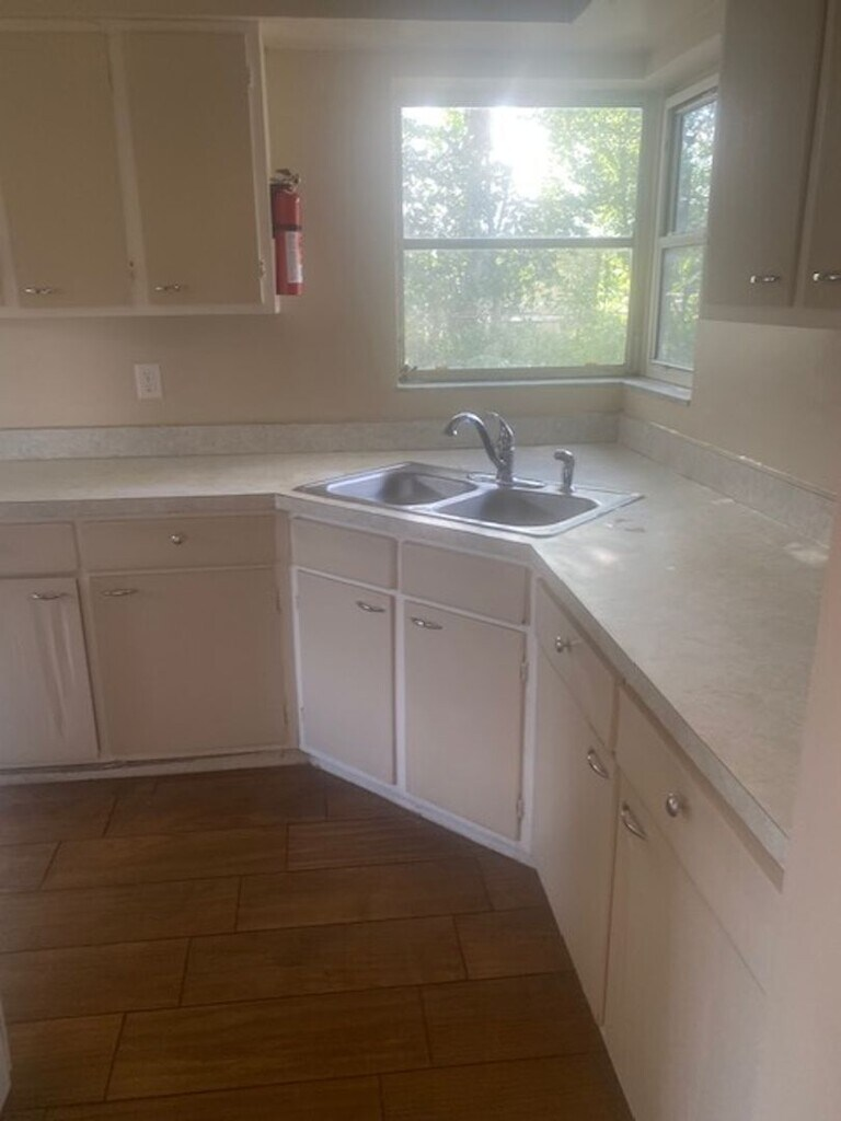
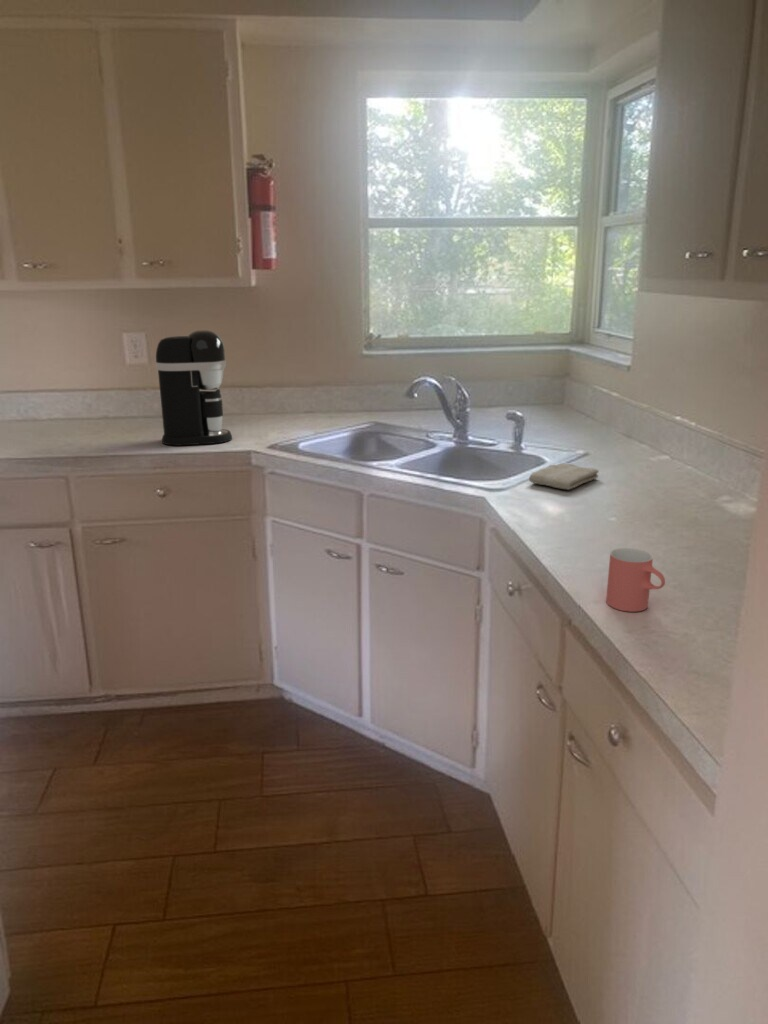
+ washcloth [528,462,600,491]
+ cup [605,547,666,613]
+ coffee maker [155,329,233,446]
